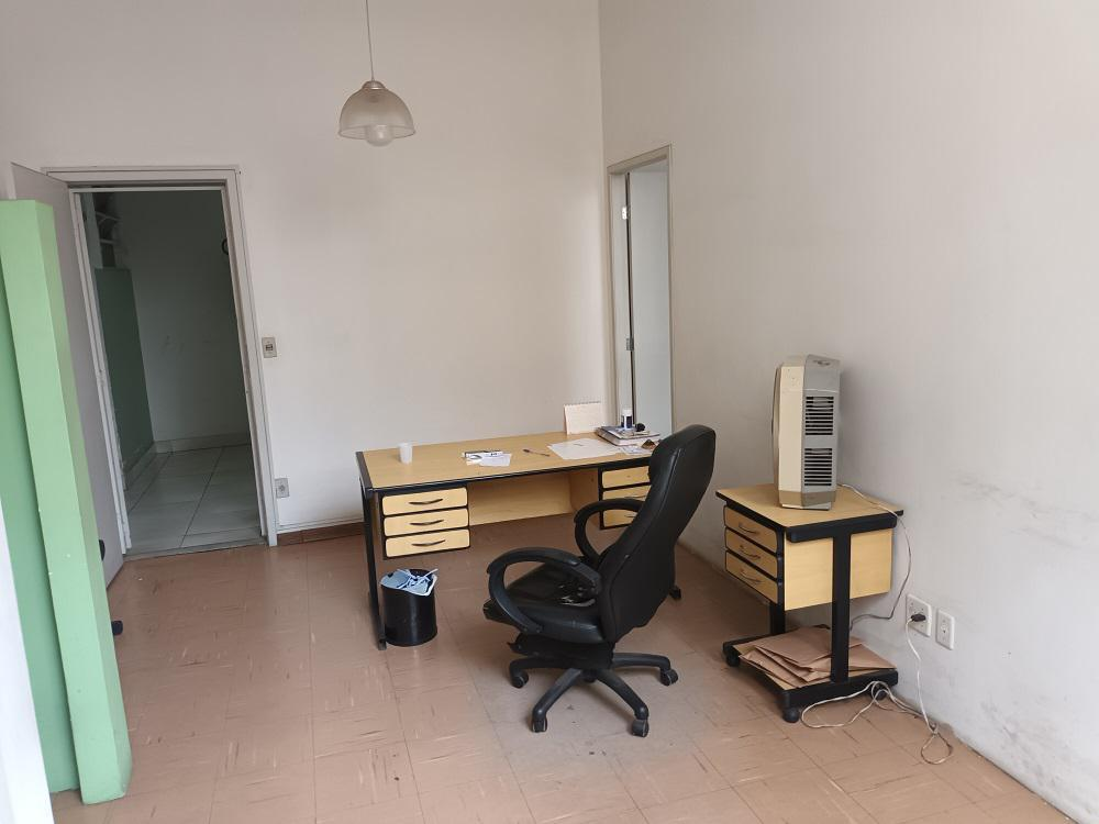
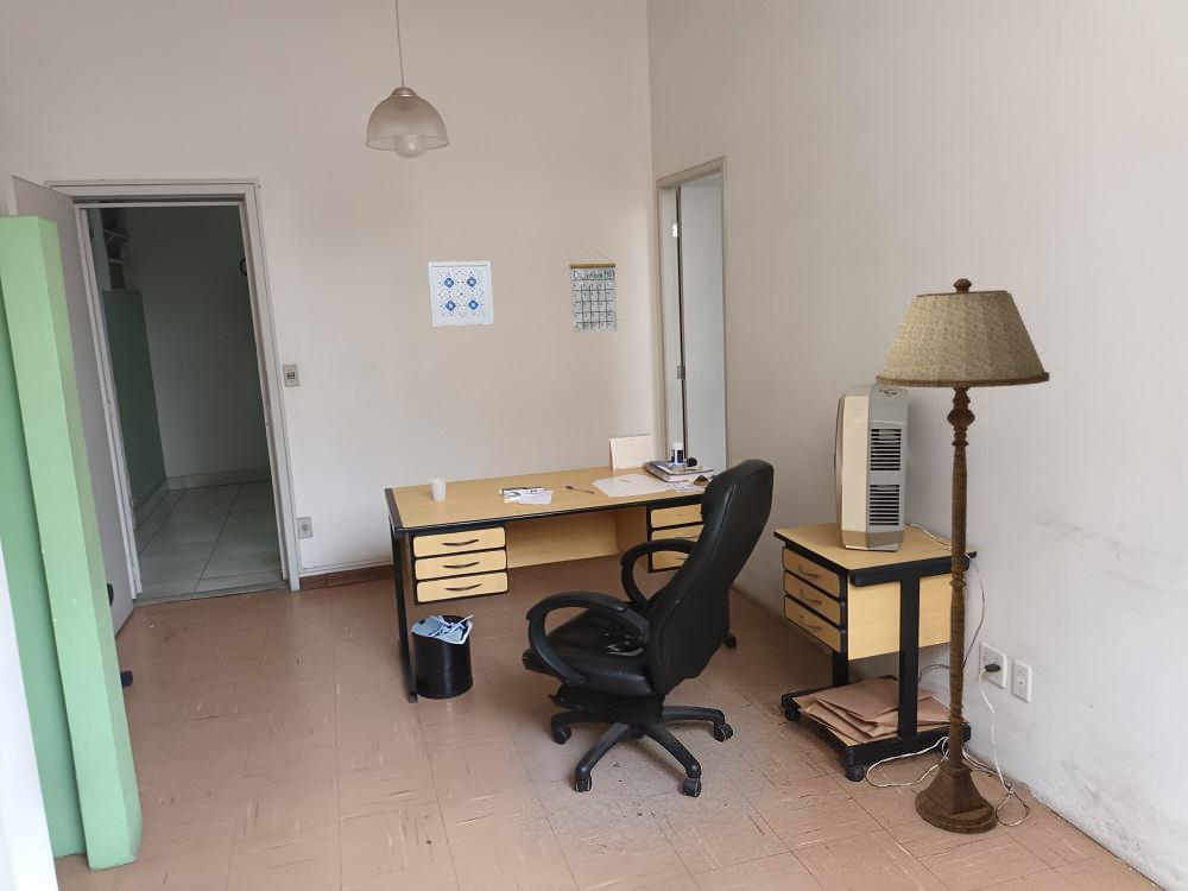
+ wall art [426,260,495,327]
+ calendar [568,247,619,334]
+ floor lamp [874,277,1051,834]
